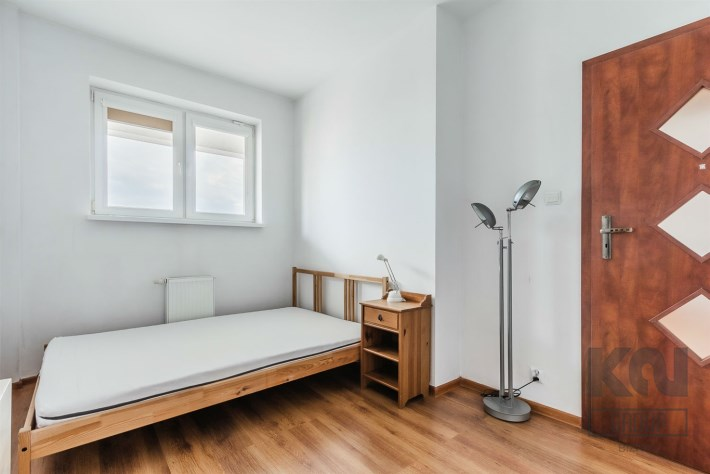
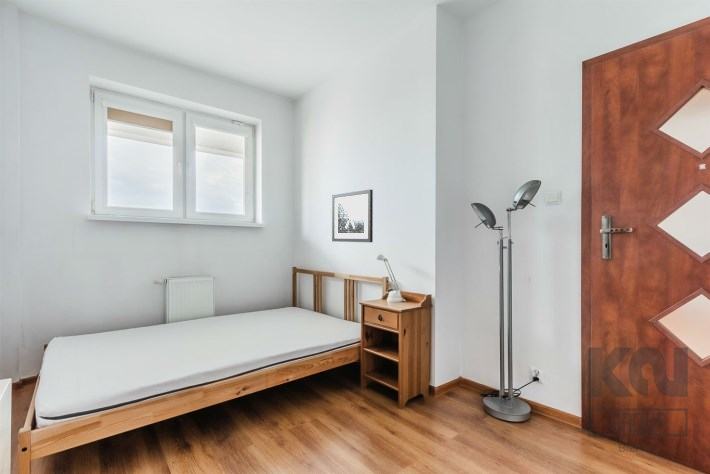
+ wall art [331,189,374,243]
